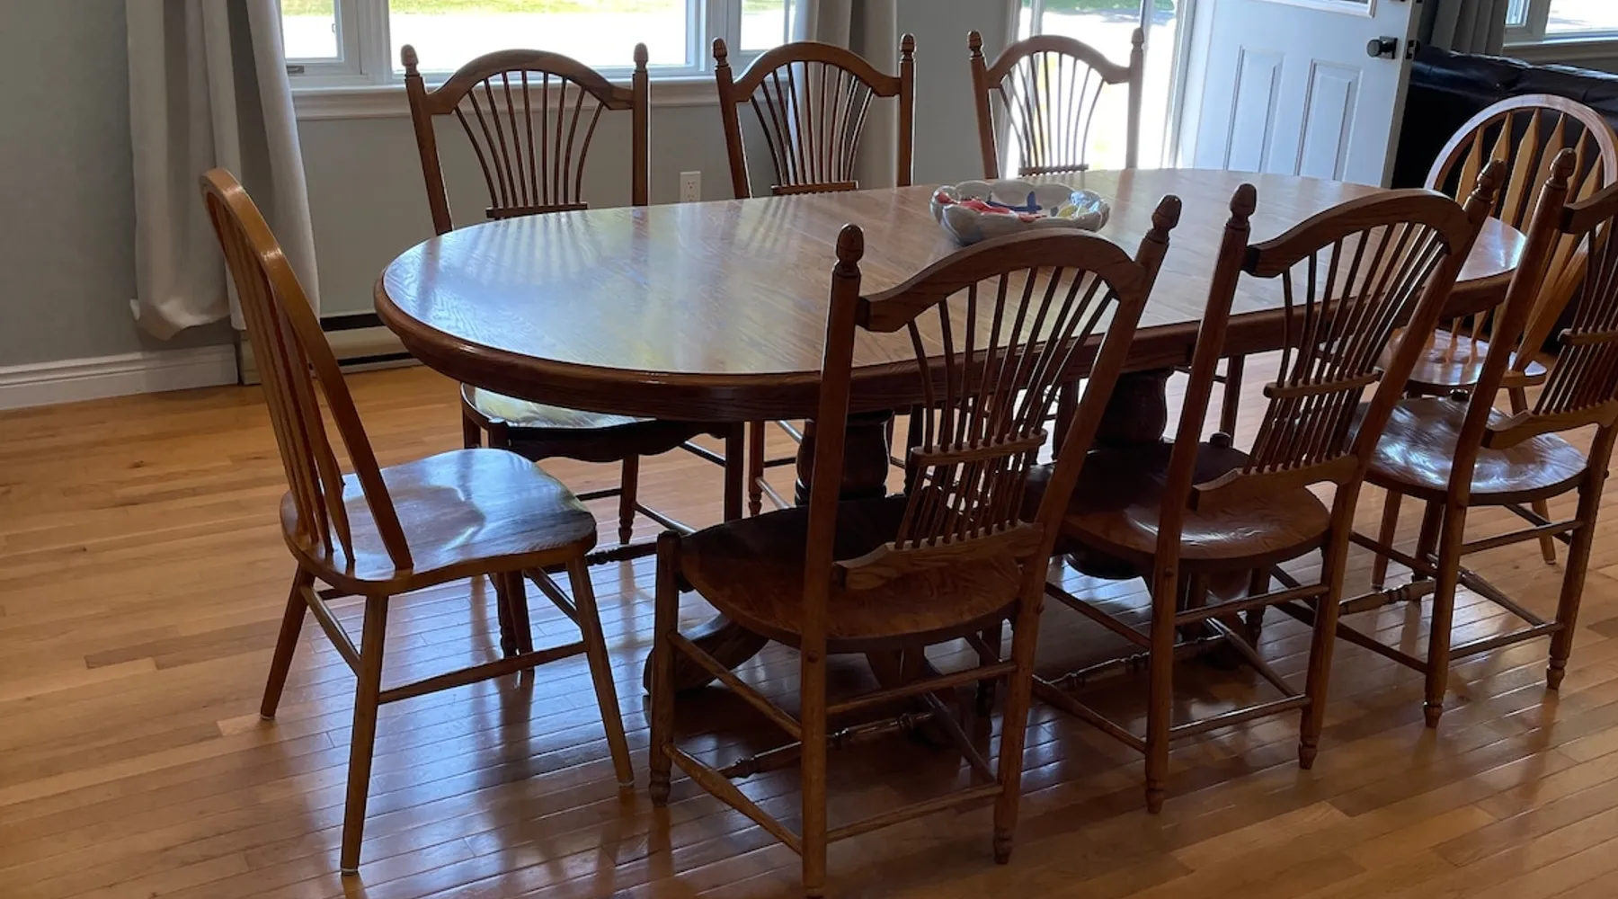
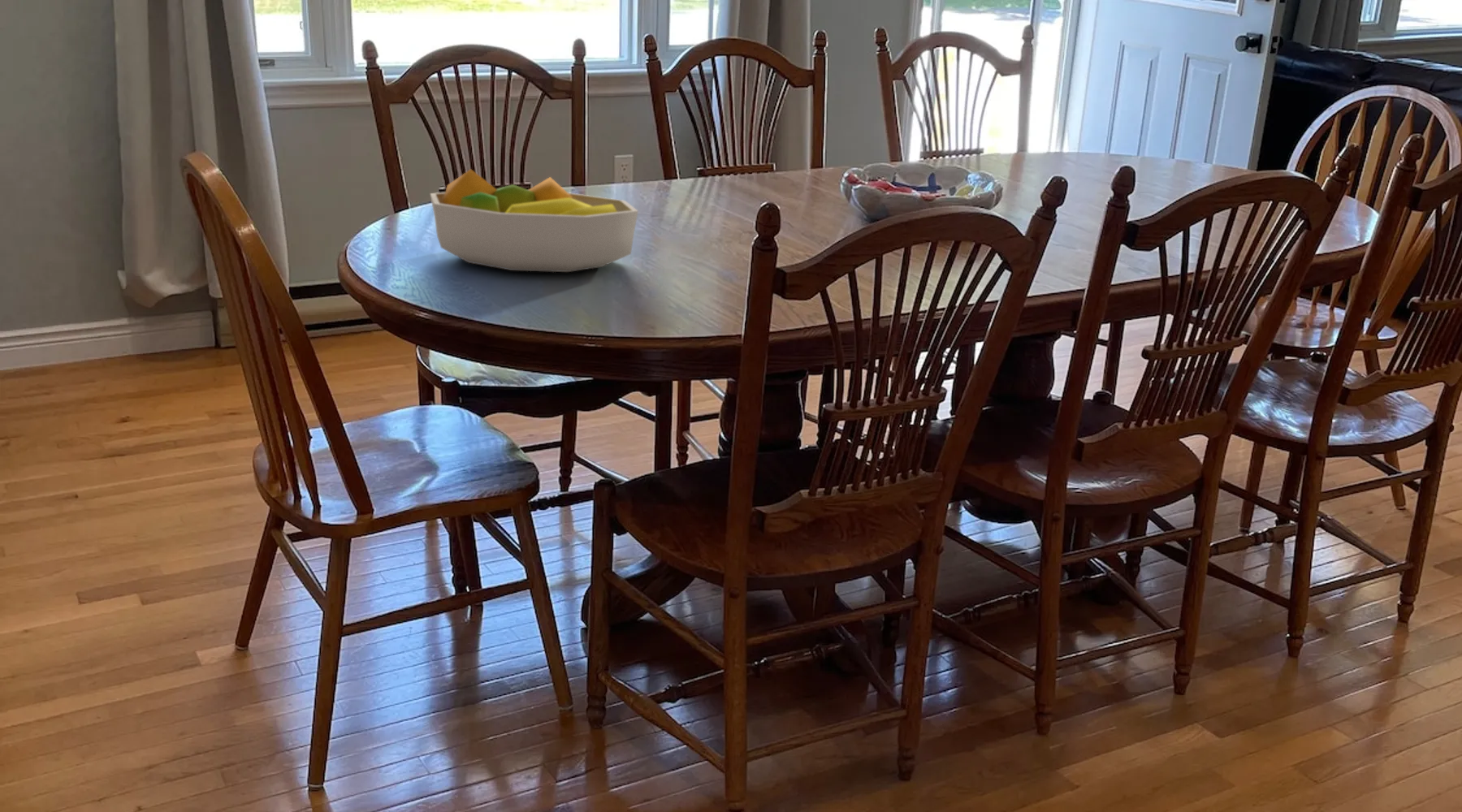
+ fruit bowl [430,168,639,273]
